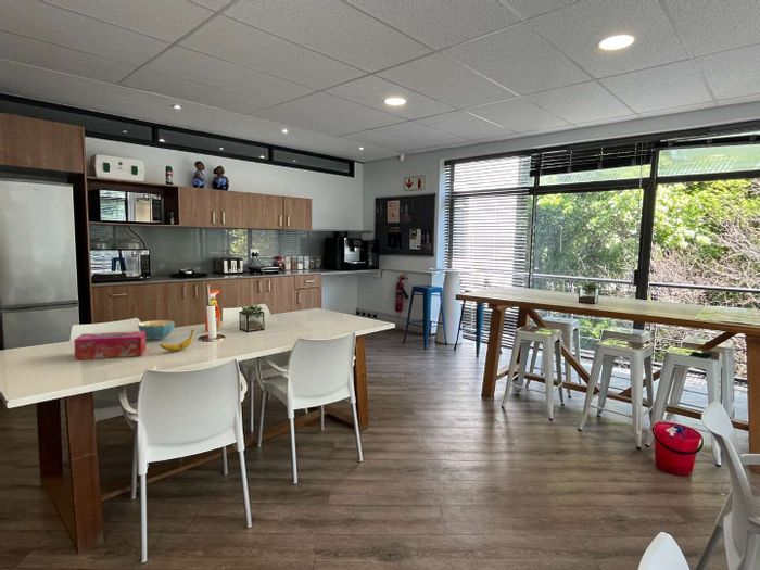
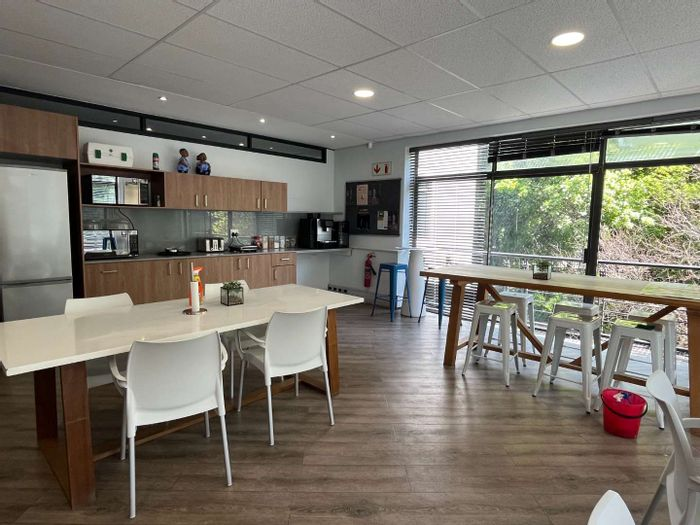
- banana [159,329,194,352]
- cereal bowl [137,319,176,341]
- tissue box [73,330,147,360]
